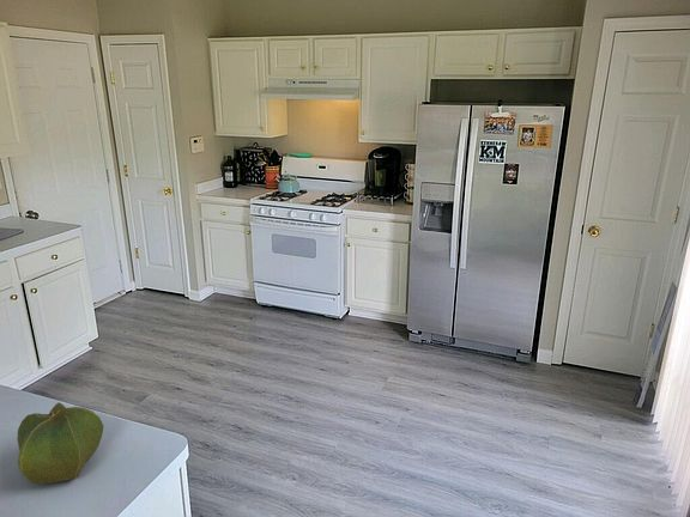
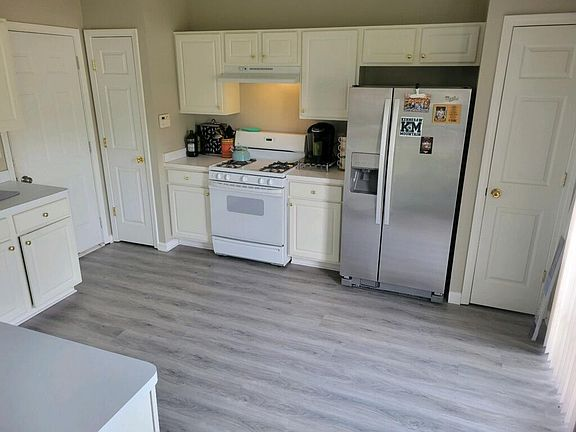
- cabbage [16,401,105,485]
